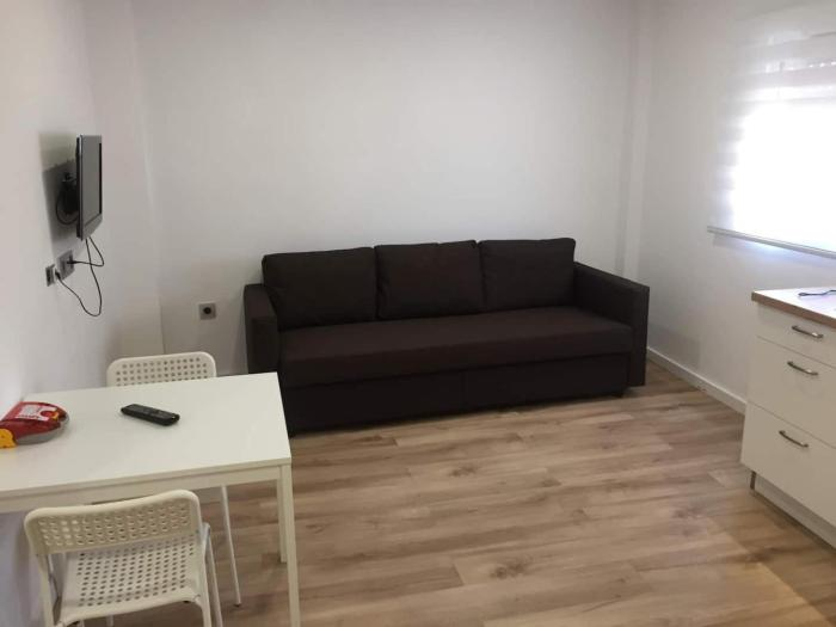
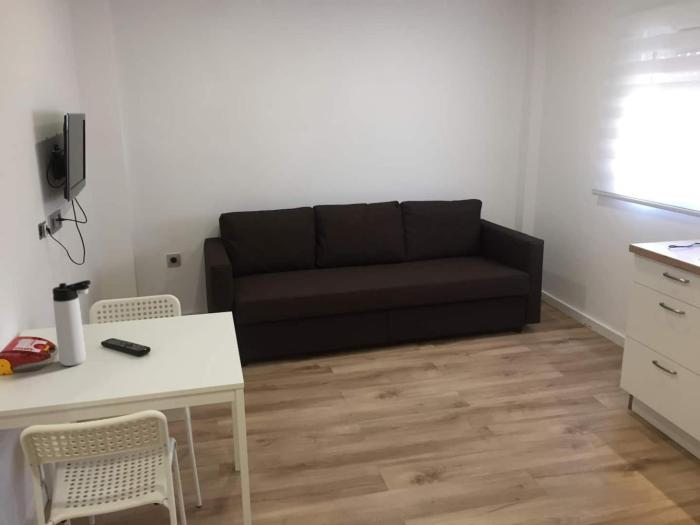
+ thermos bottle [51,279,92,367]
